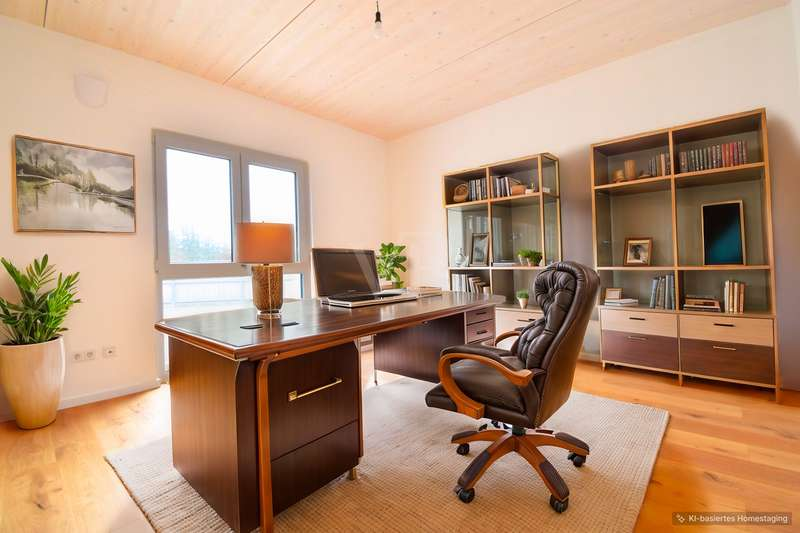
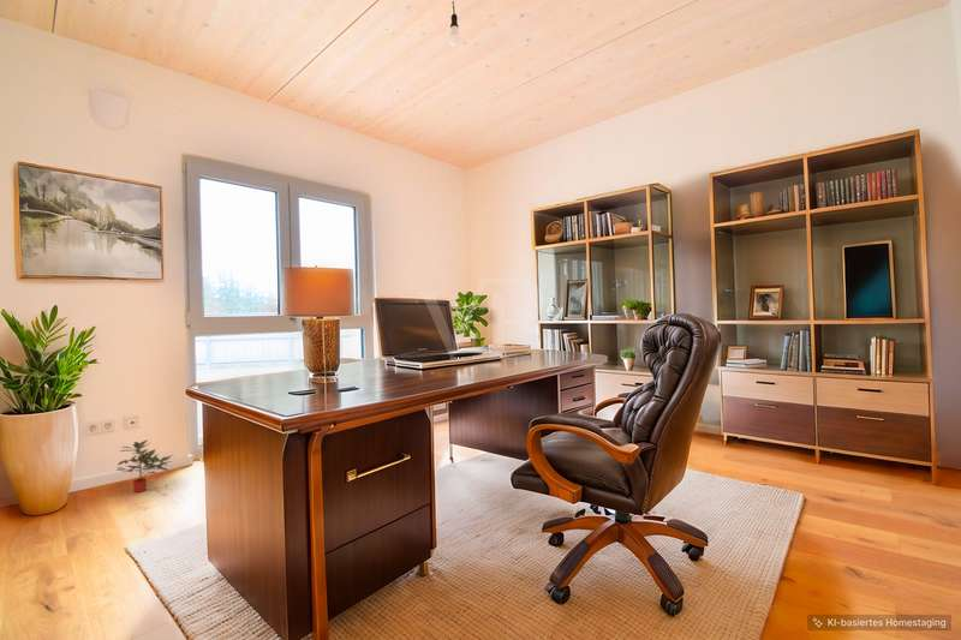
+ potted plant [115,438,174,494]
